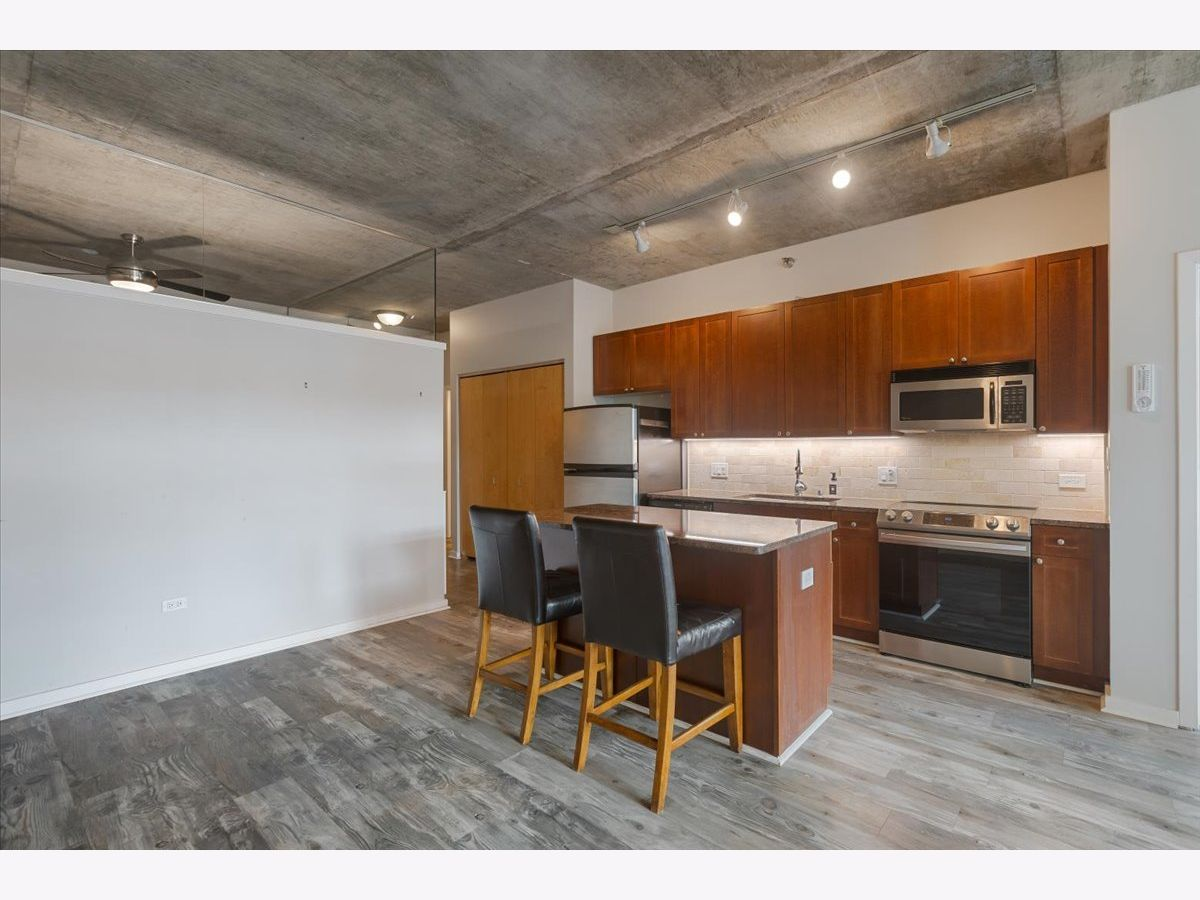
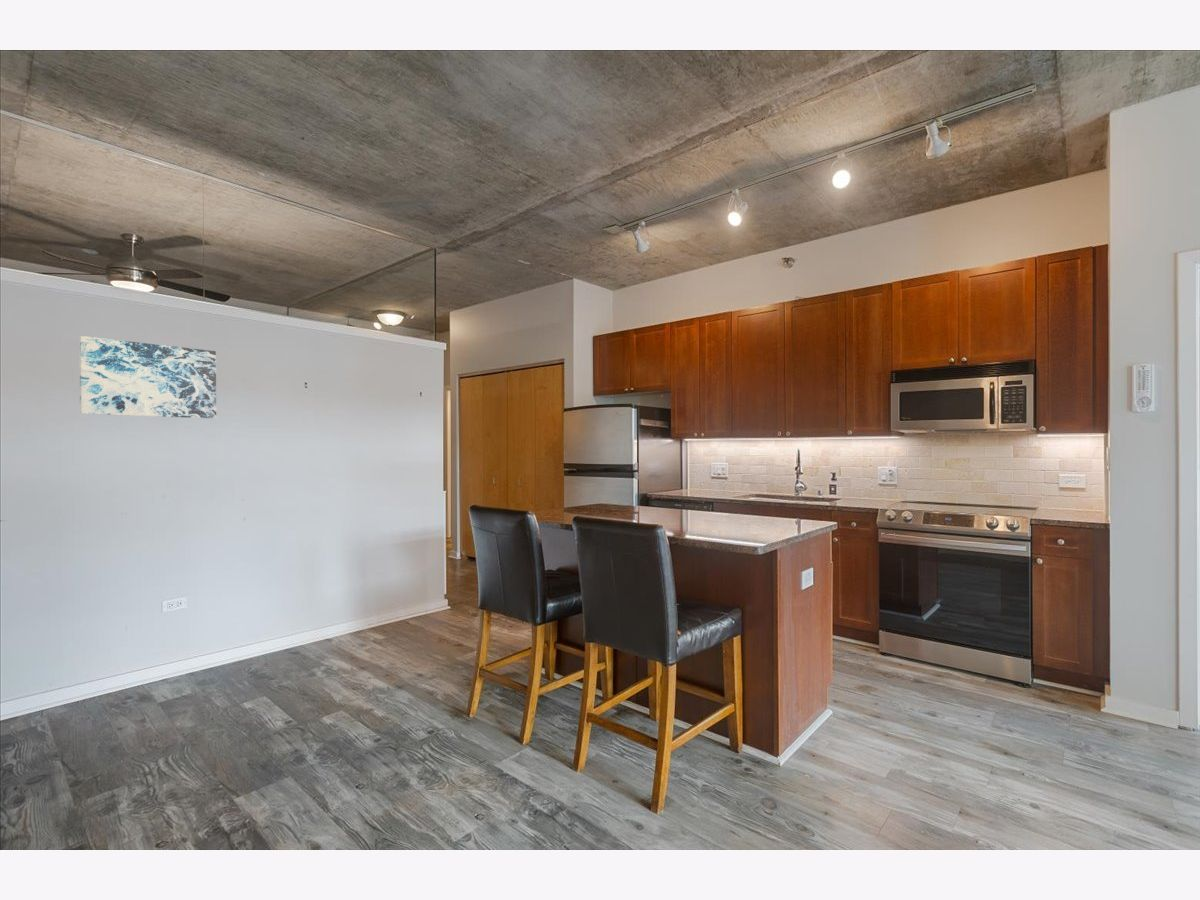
+ wall art [78,335,217,419]
